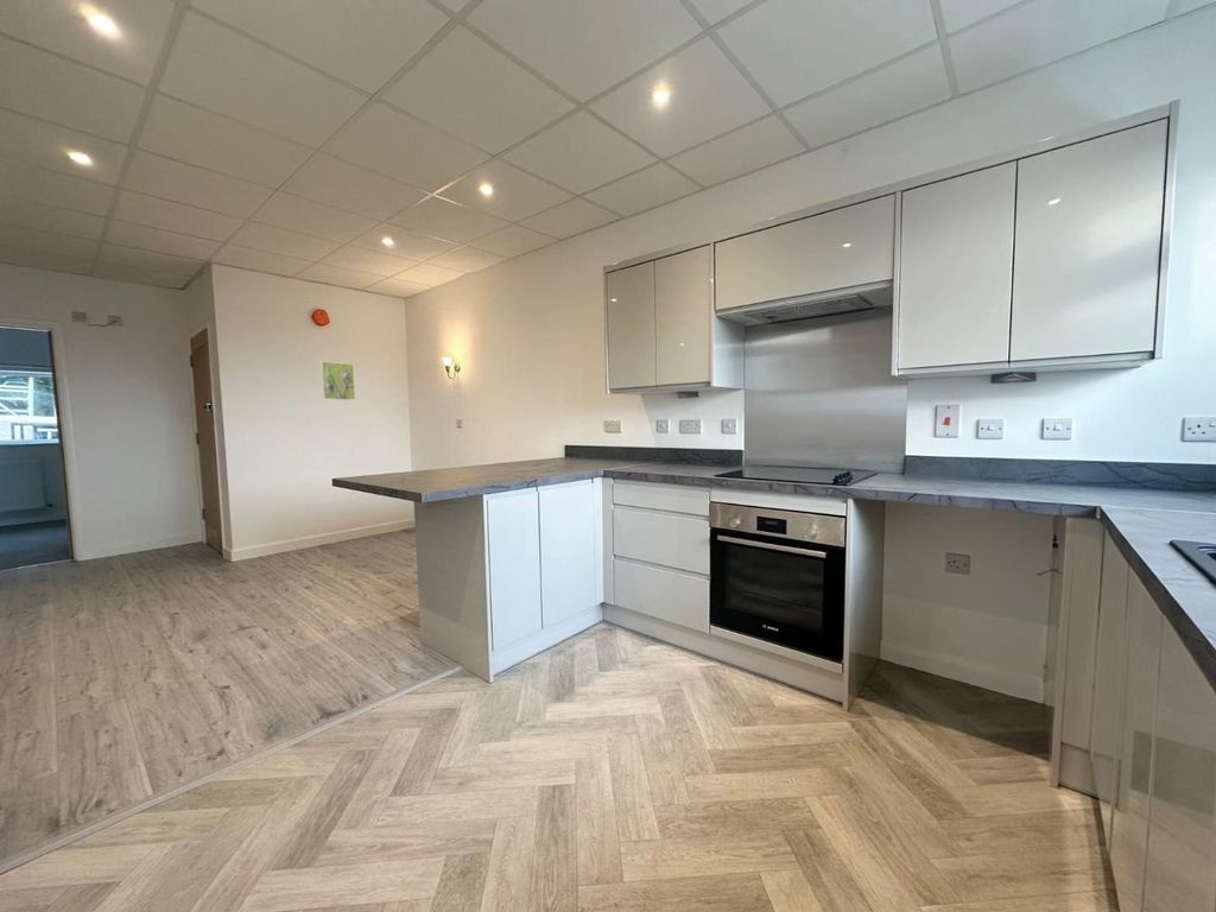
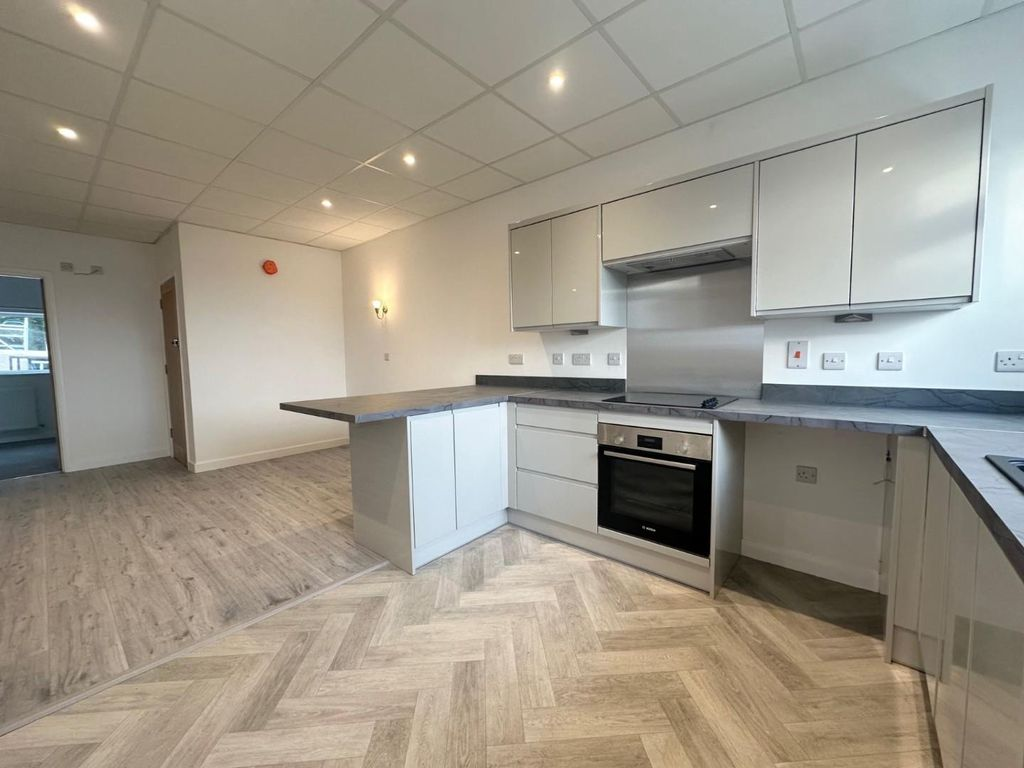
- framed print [319,360,356,401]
